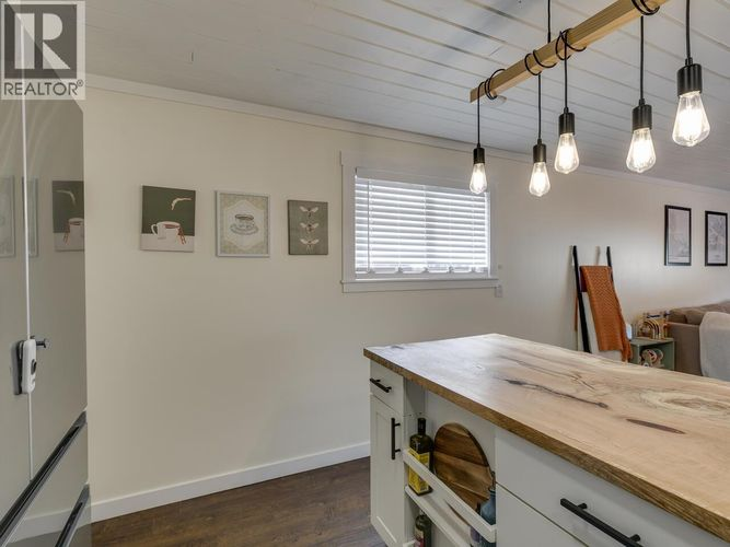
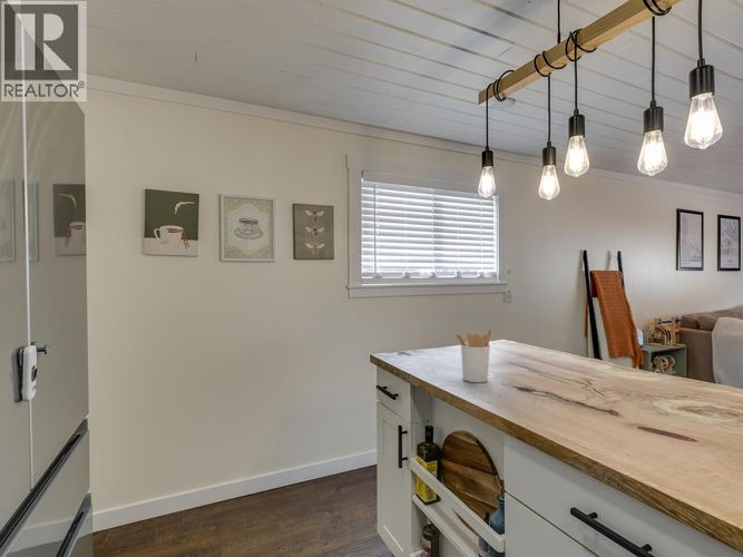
+ utensil holder [454,326,493,383]
